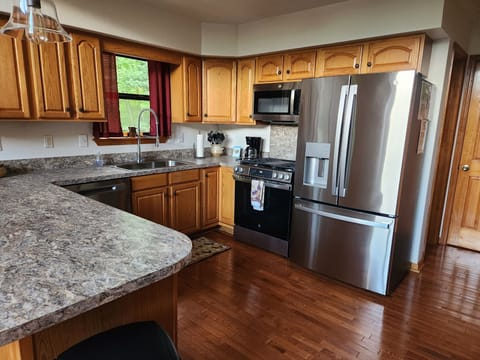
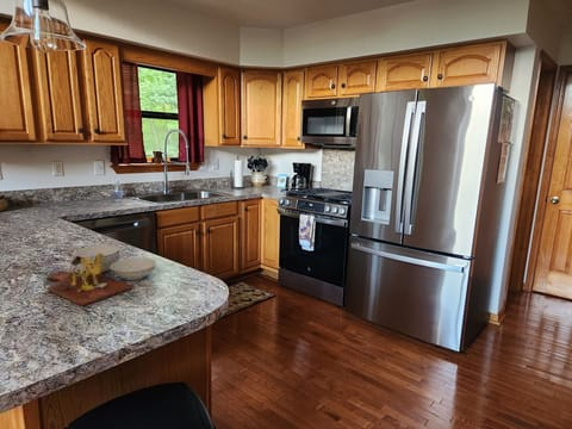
+ cutting board [46,244,157,306]
